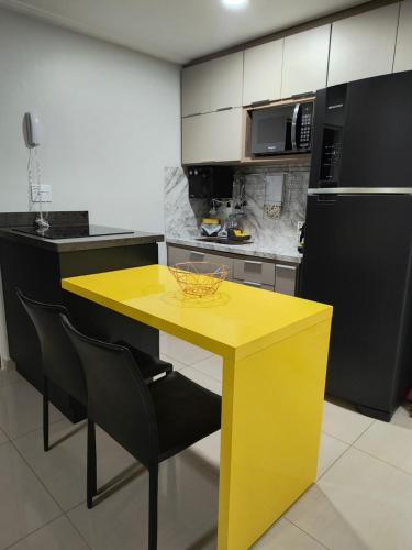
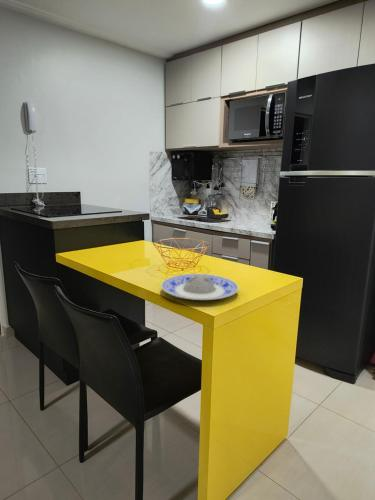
+ plate [160,273,240,301]
